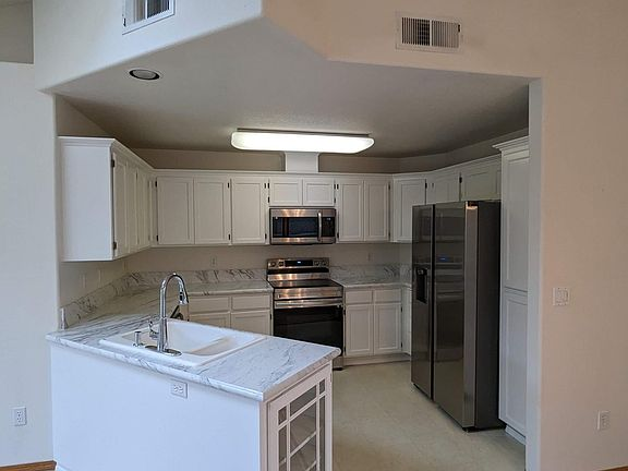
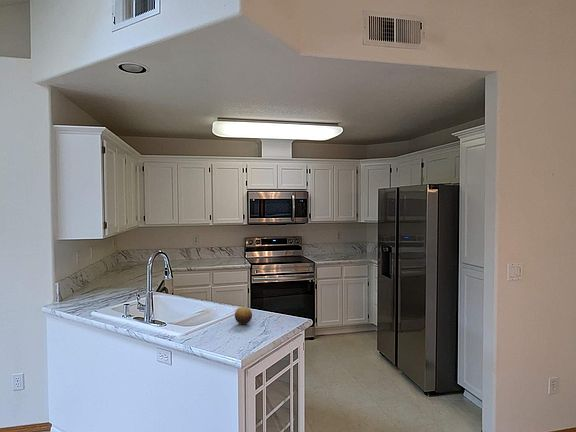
+ fruit [234,305,253,325]
